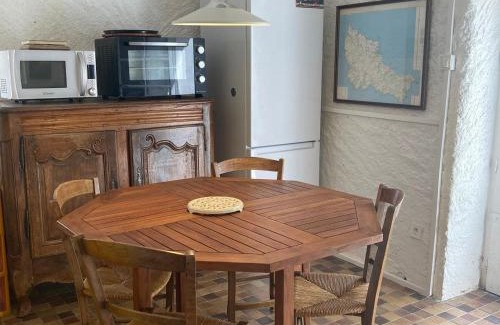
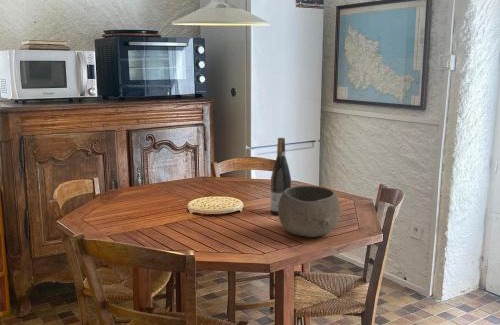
+ wine bottle [270,137,292,216]
+ bowl [278,185,342,238]
